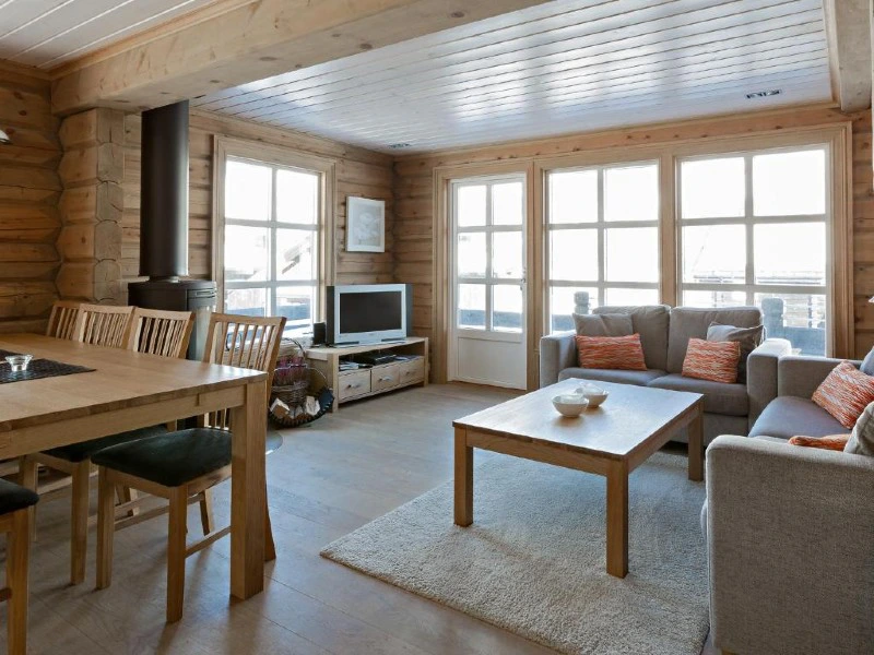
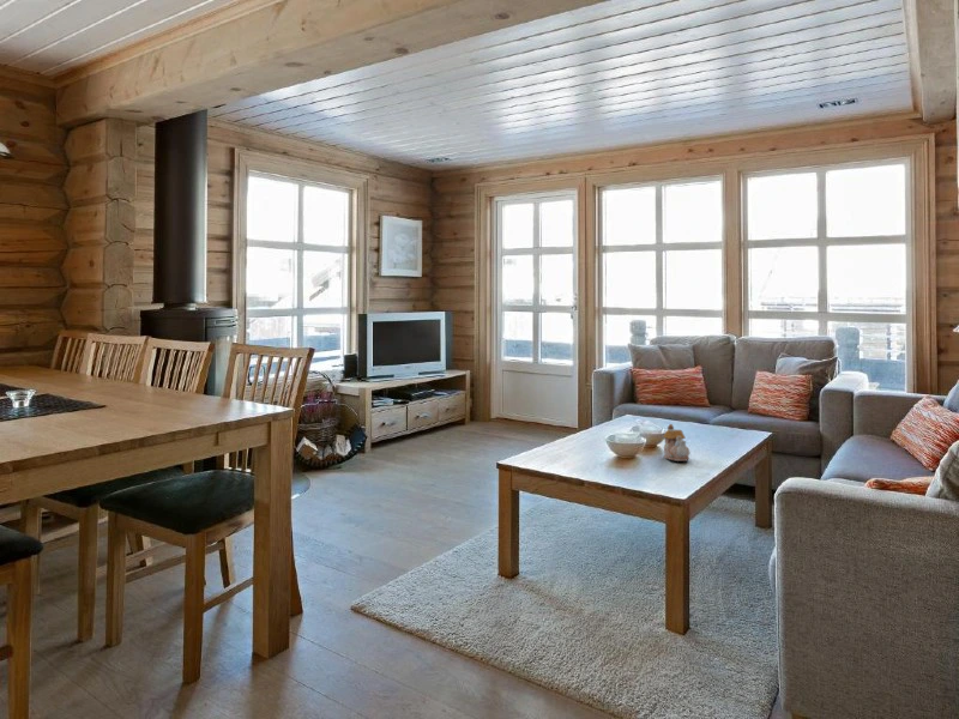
+ teapot [662,423,690,463]
